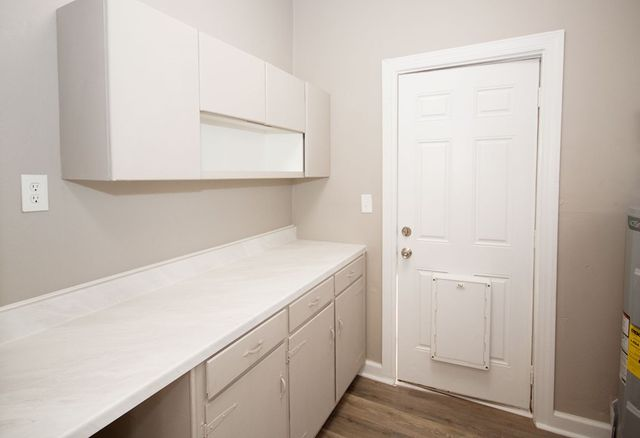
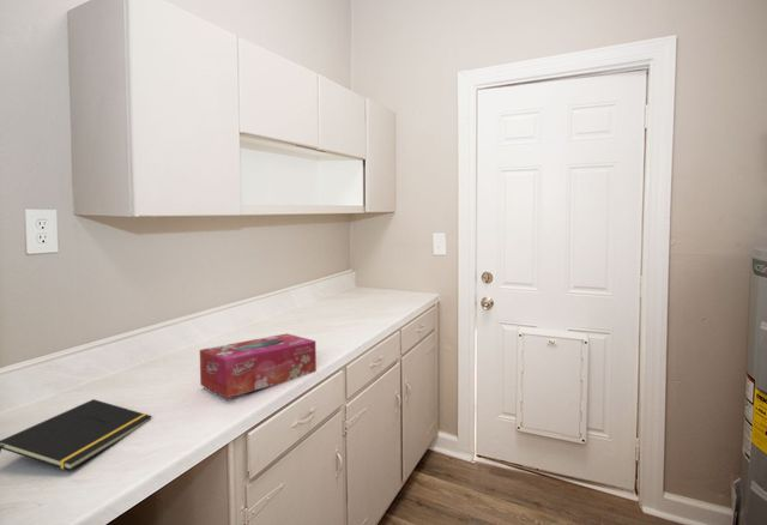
+ notepad [0,398,153,471]
+ tissue box [199,332,318,399]
